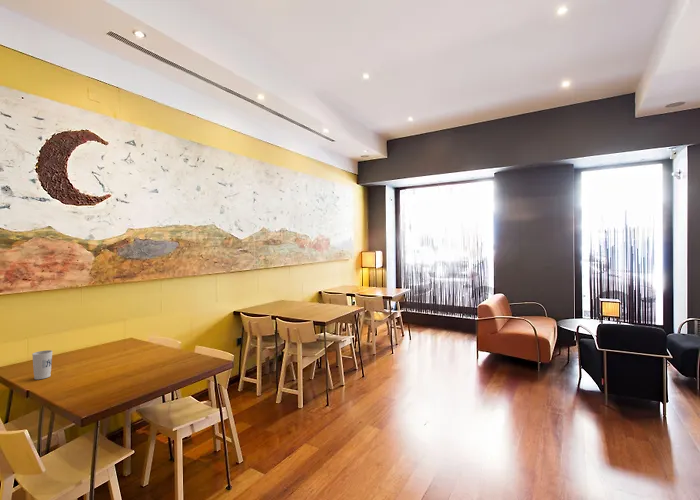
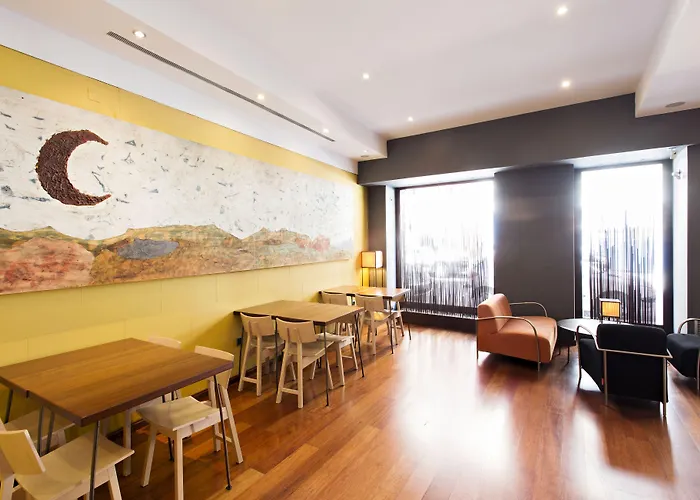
- cup [31,349,53,380]
